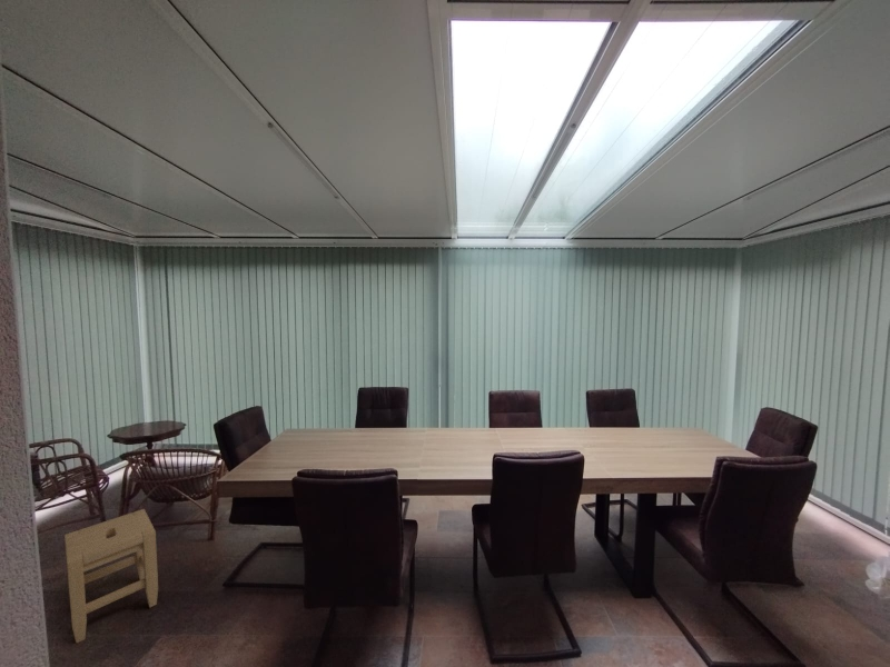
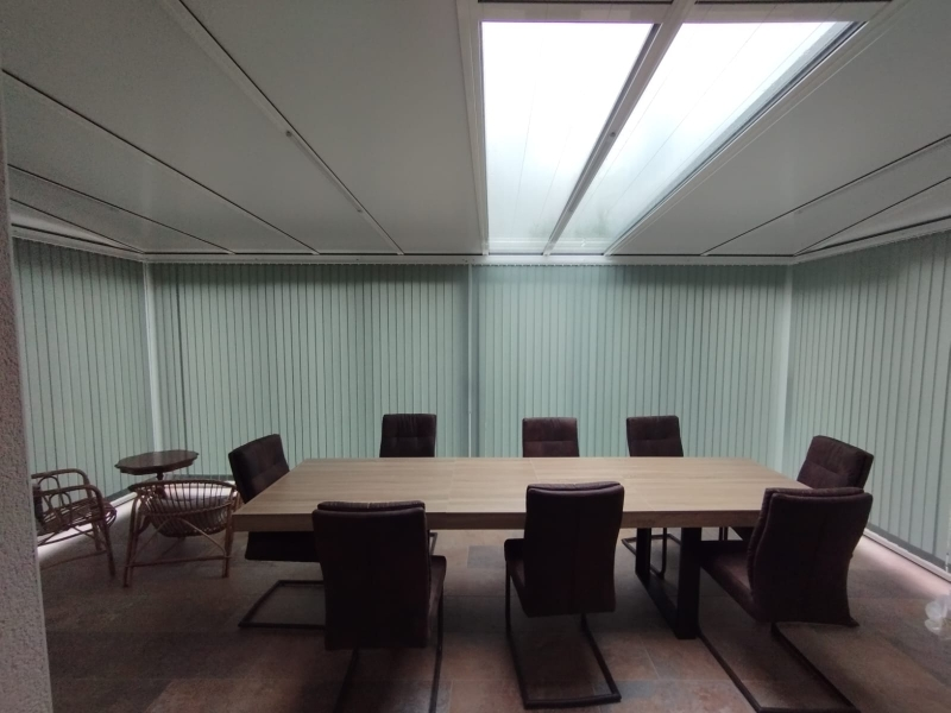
- stool [63,508,159,644]
